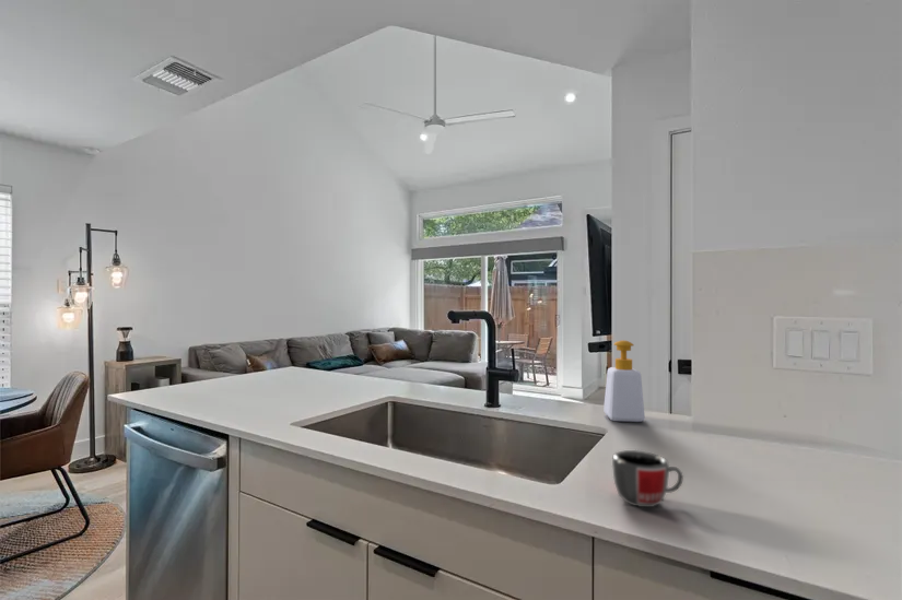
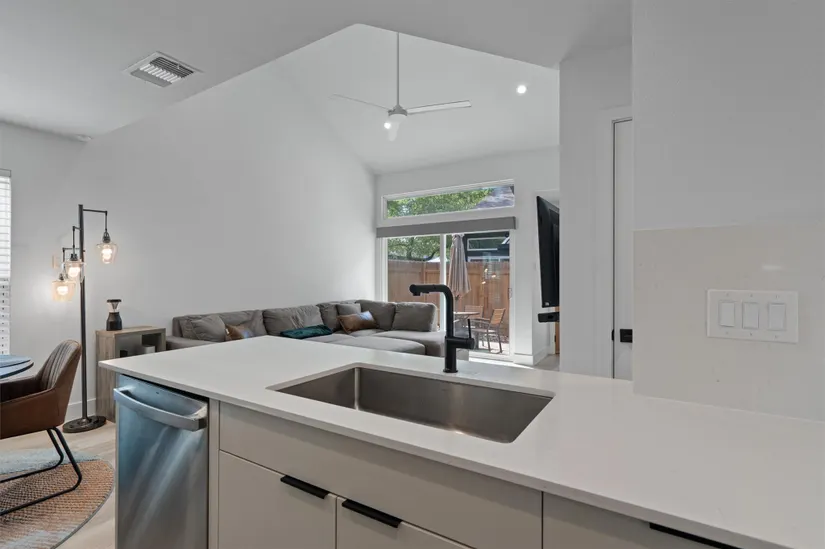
- soap bottle [602,339,646,423]
- mug [611,449,684,508]
